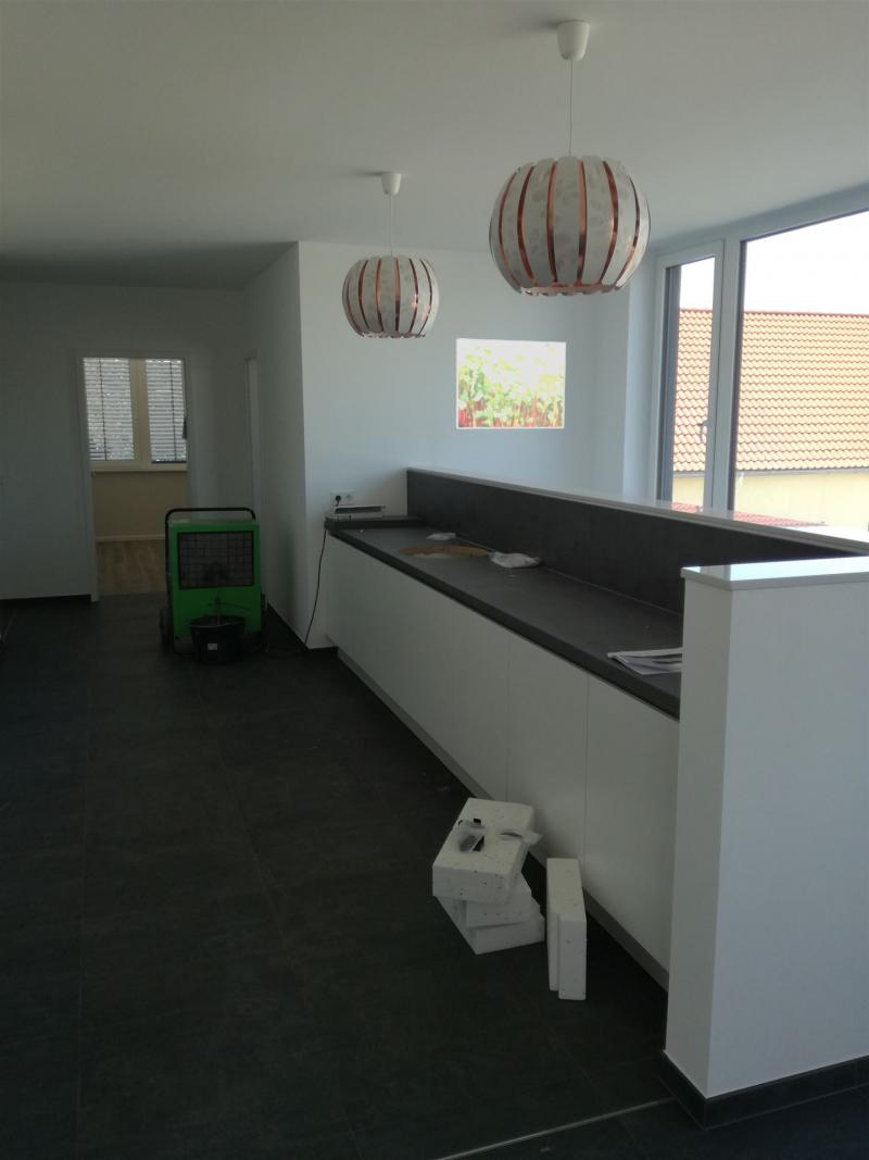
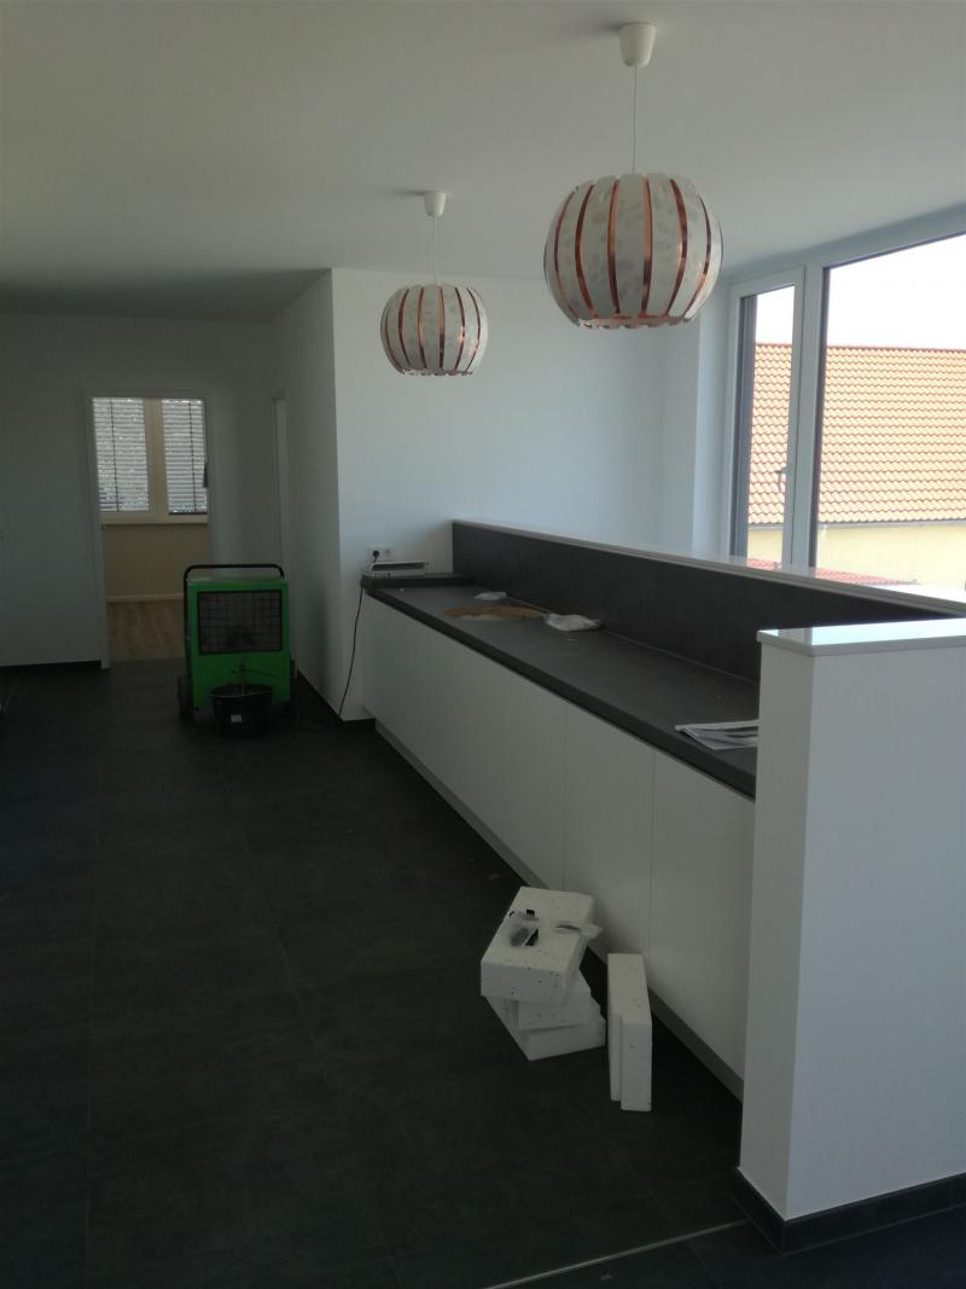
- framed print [454,337,567,429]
